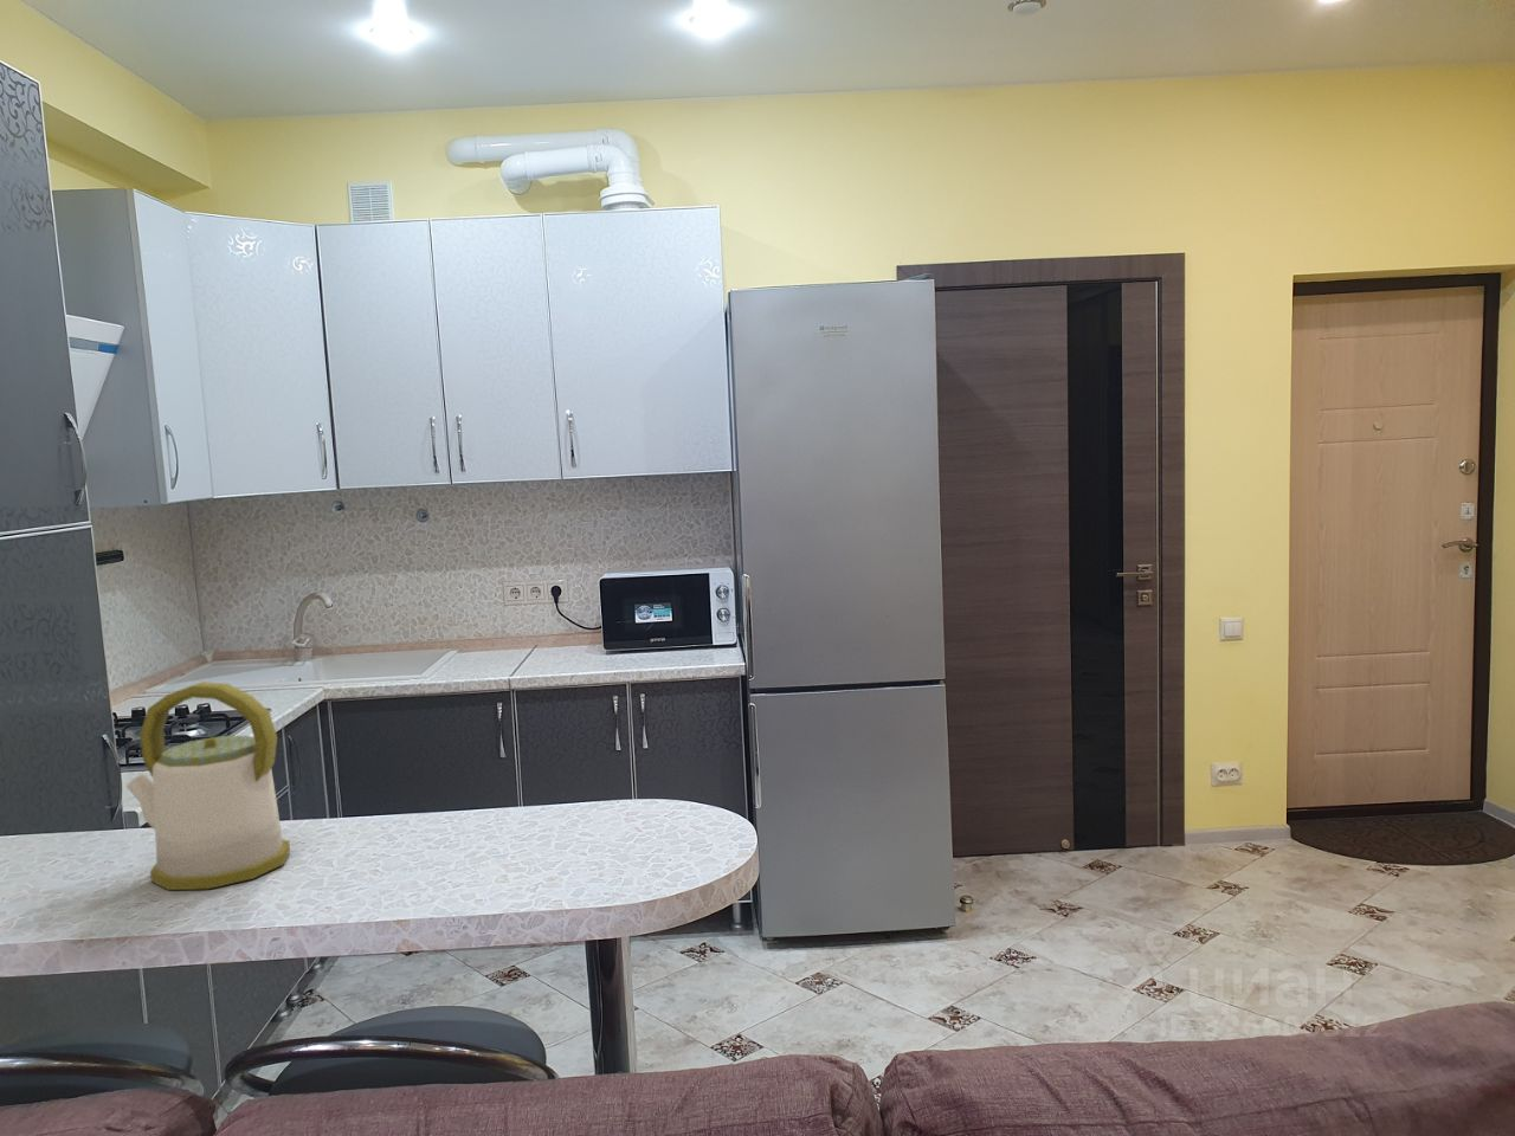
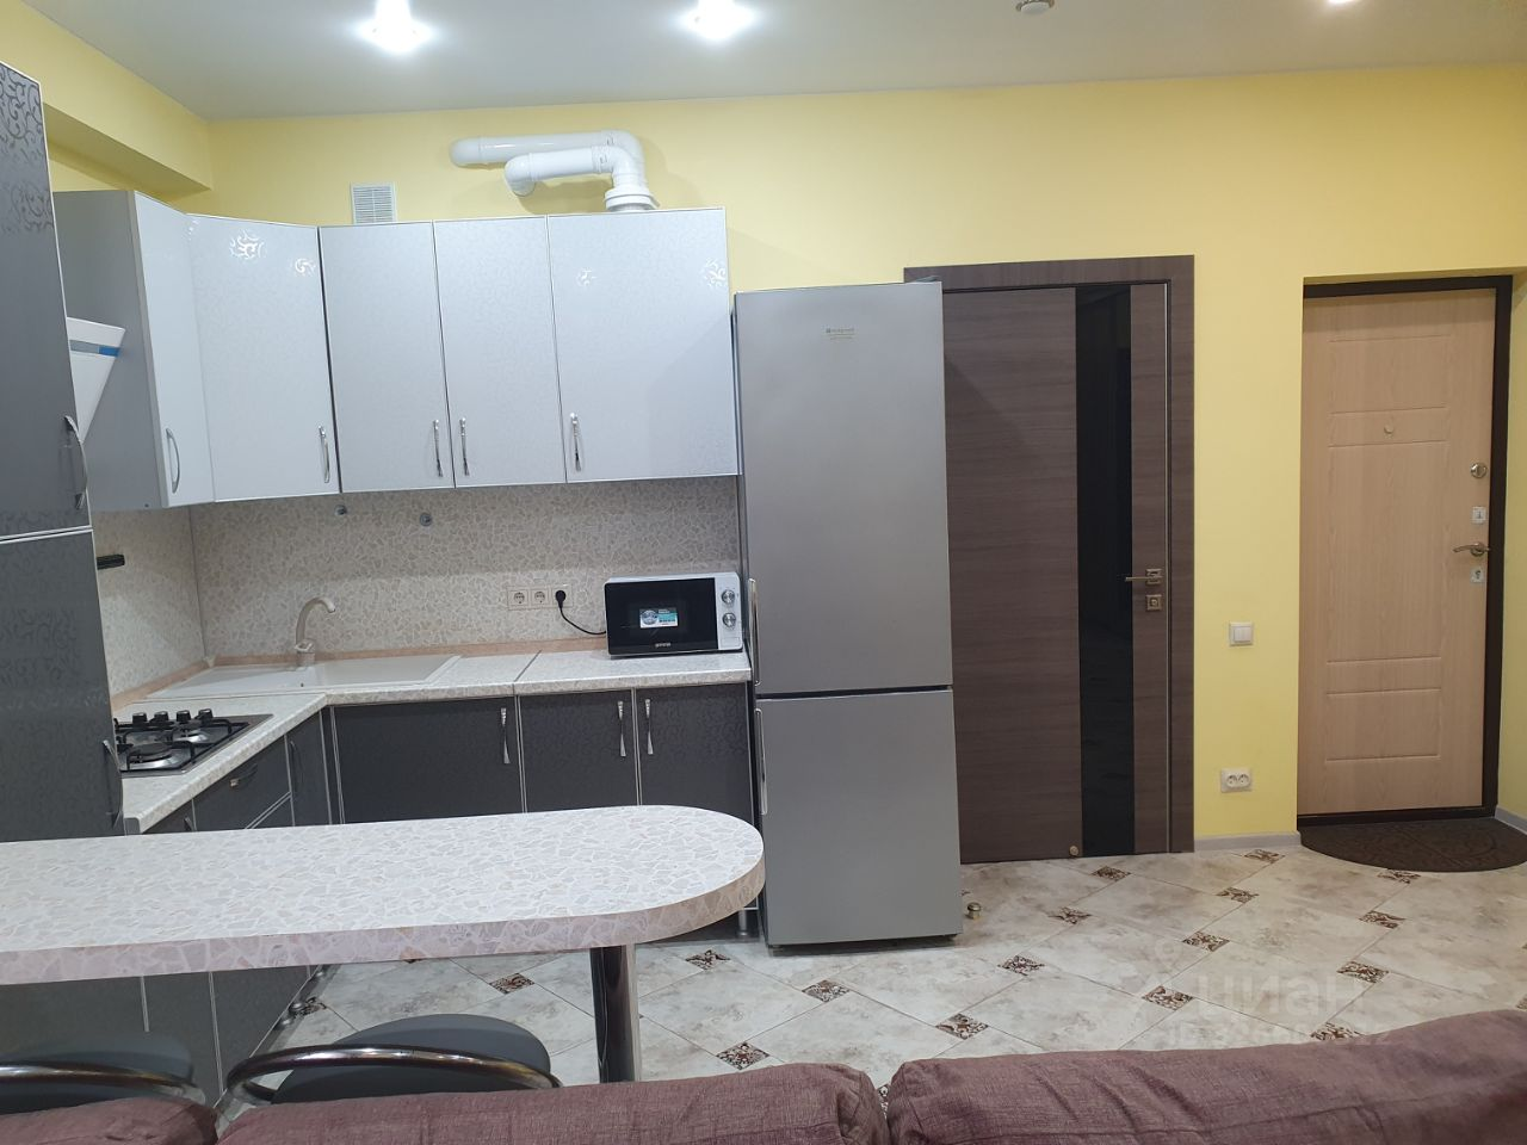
- kettle [125,680,291,891]
